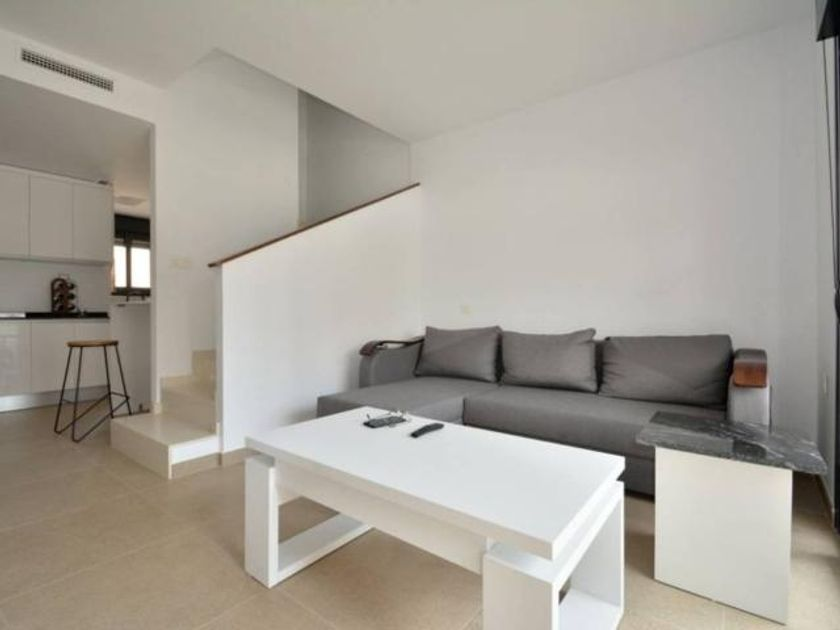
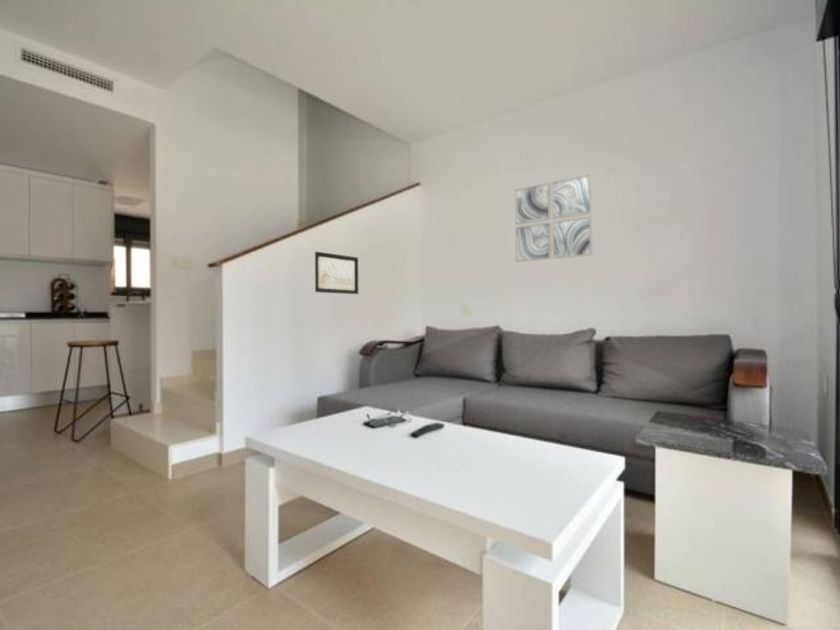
+ wall art [314,251,359,295]
+ wall art [514,173,594,264]
